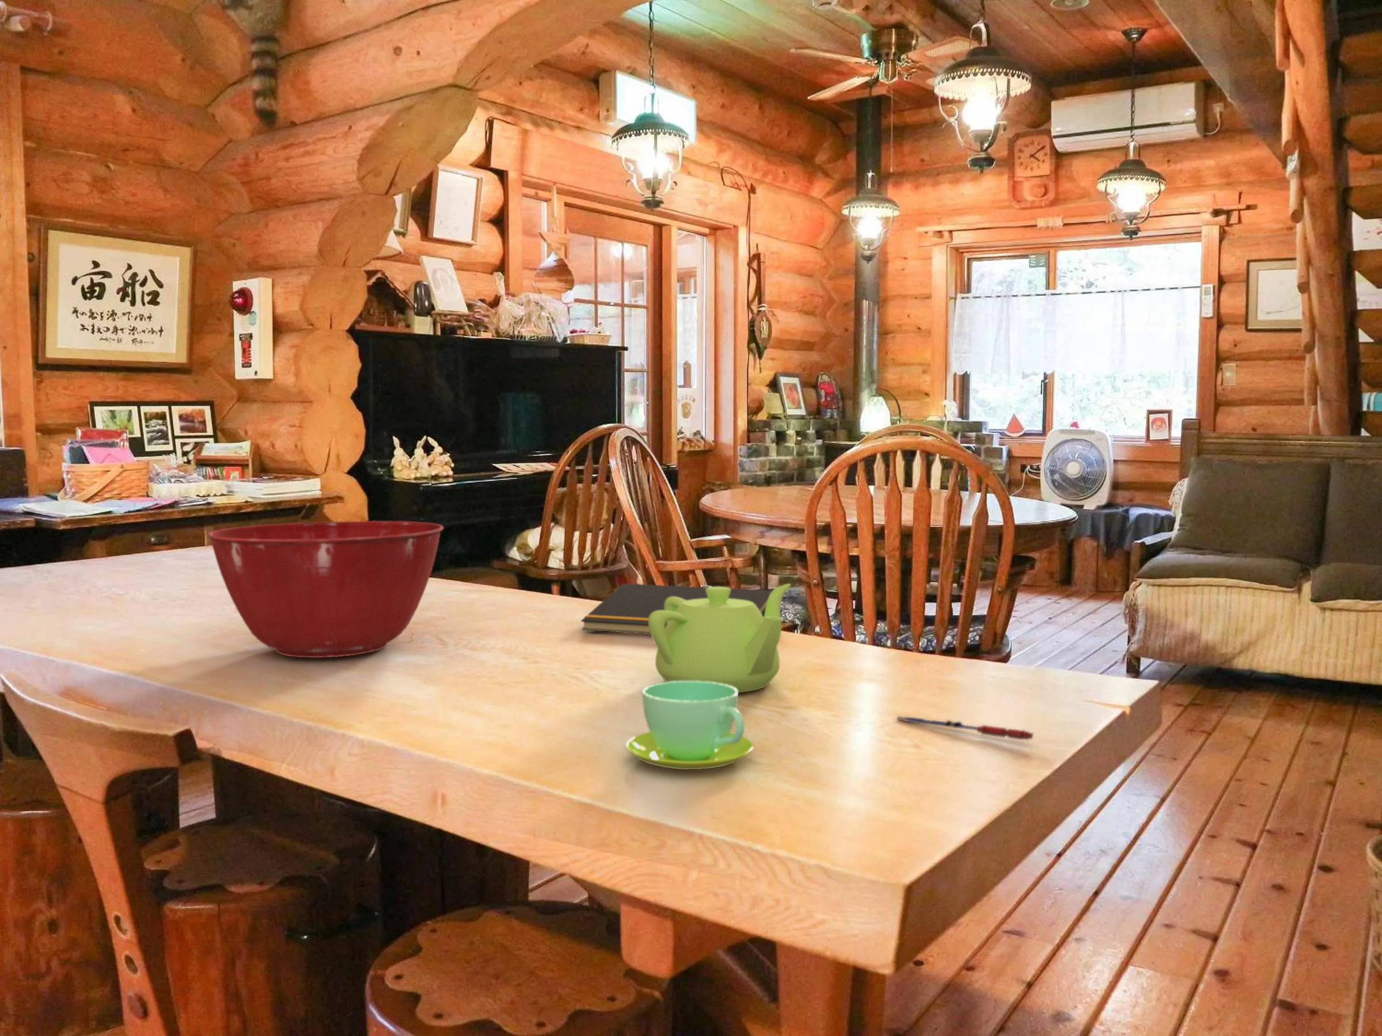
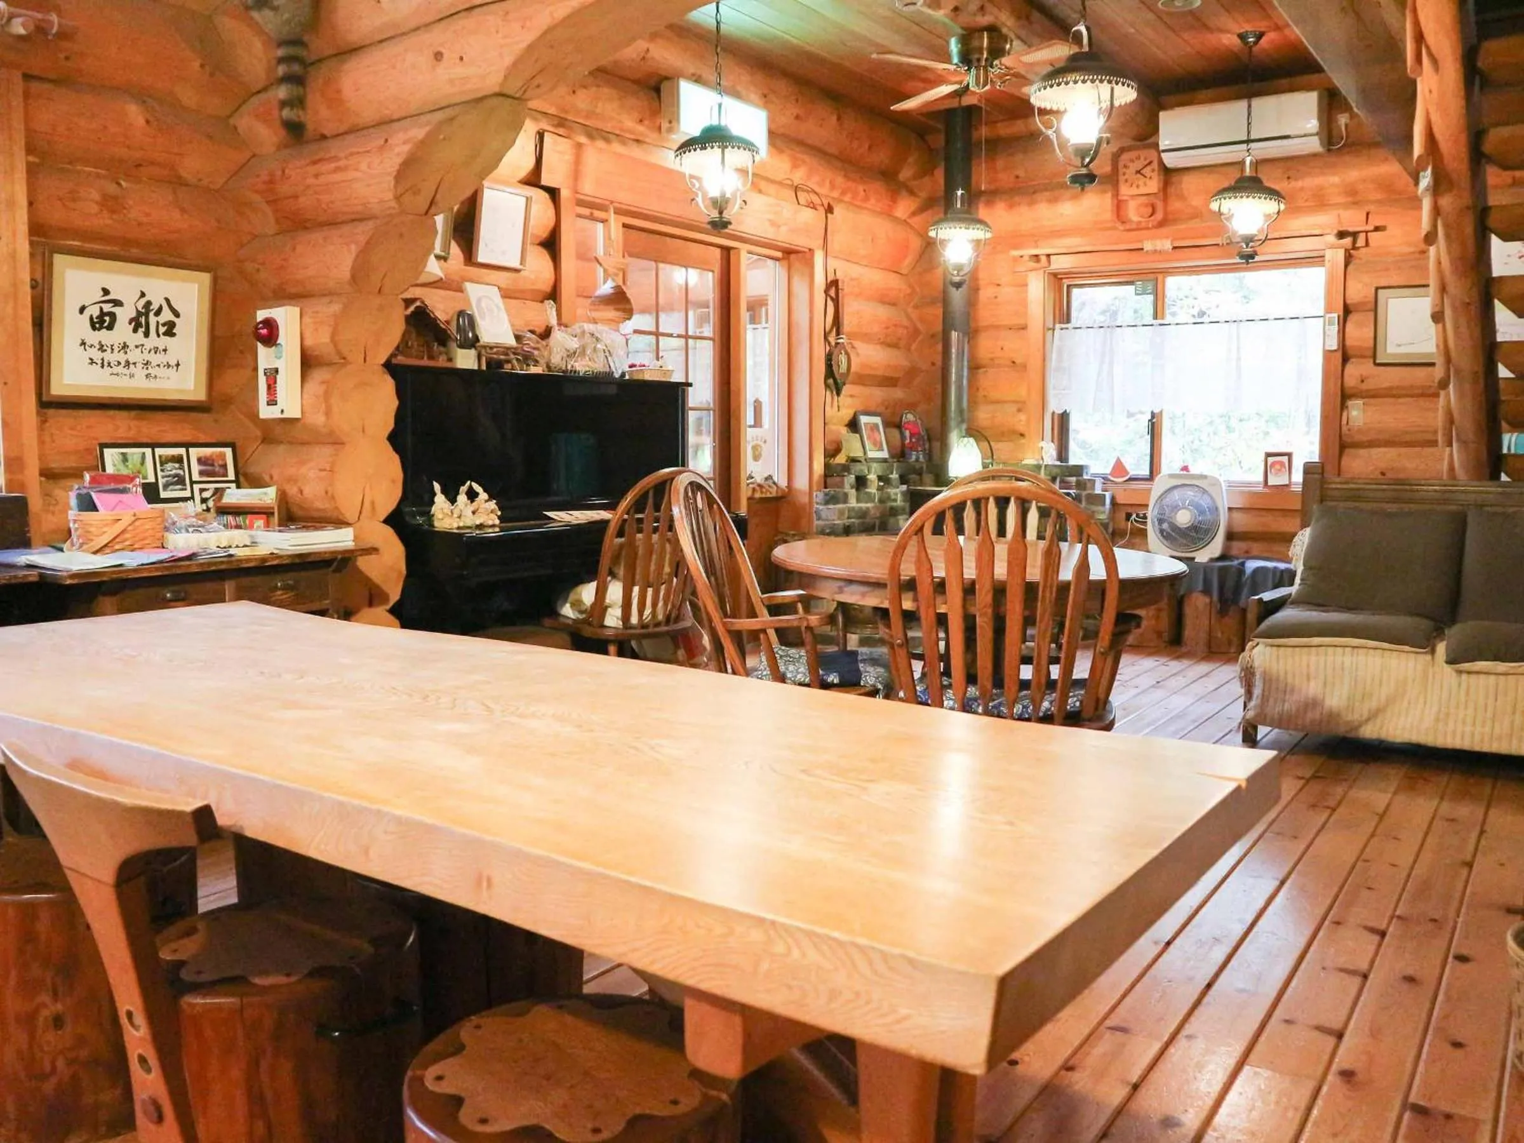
- cup [625,681,755,770]
- pen [894,715,1034,741]
- mixing bowl [206,520,444,658]
- notepad [580,583,774,634]
- teapot [649,583,791,693]
